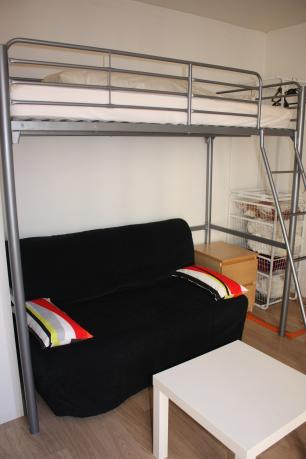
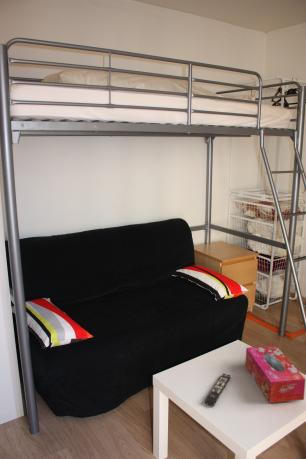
+ tissue box [245,344,306,404]
+ remote control [204,373,232,407]
